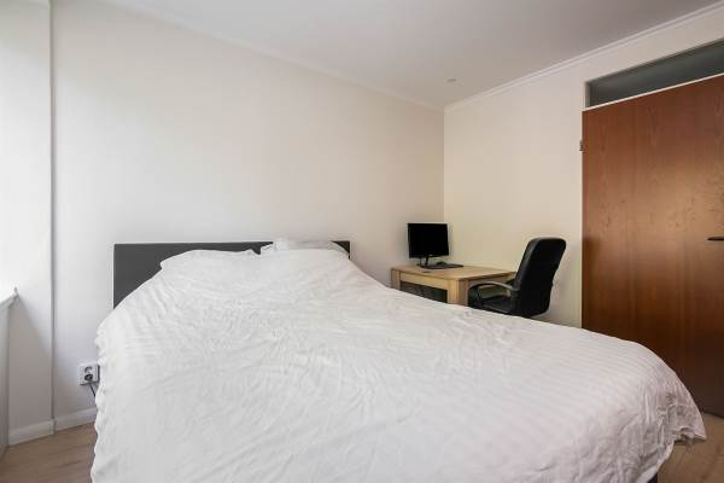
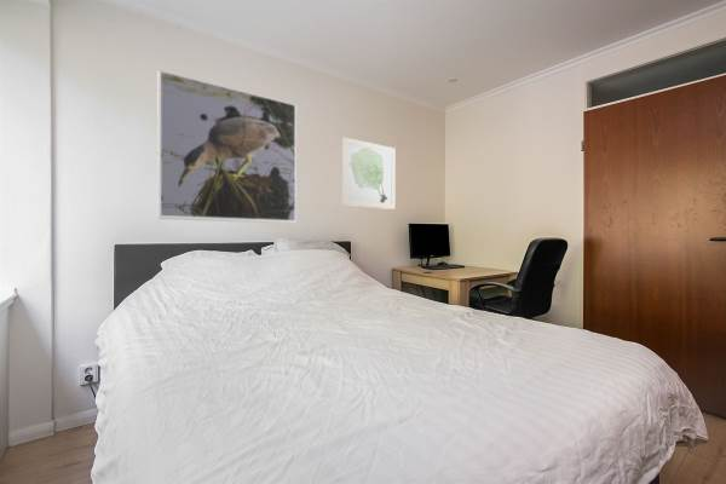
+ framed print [156,69,298,225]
+ wall art [341,137,396,211]
